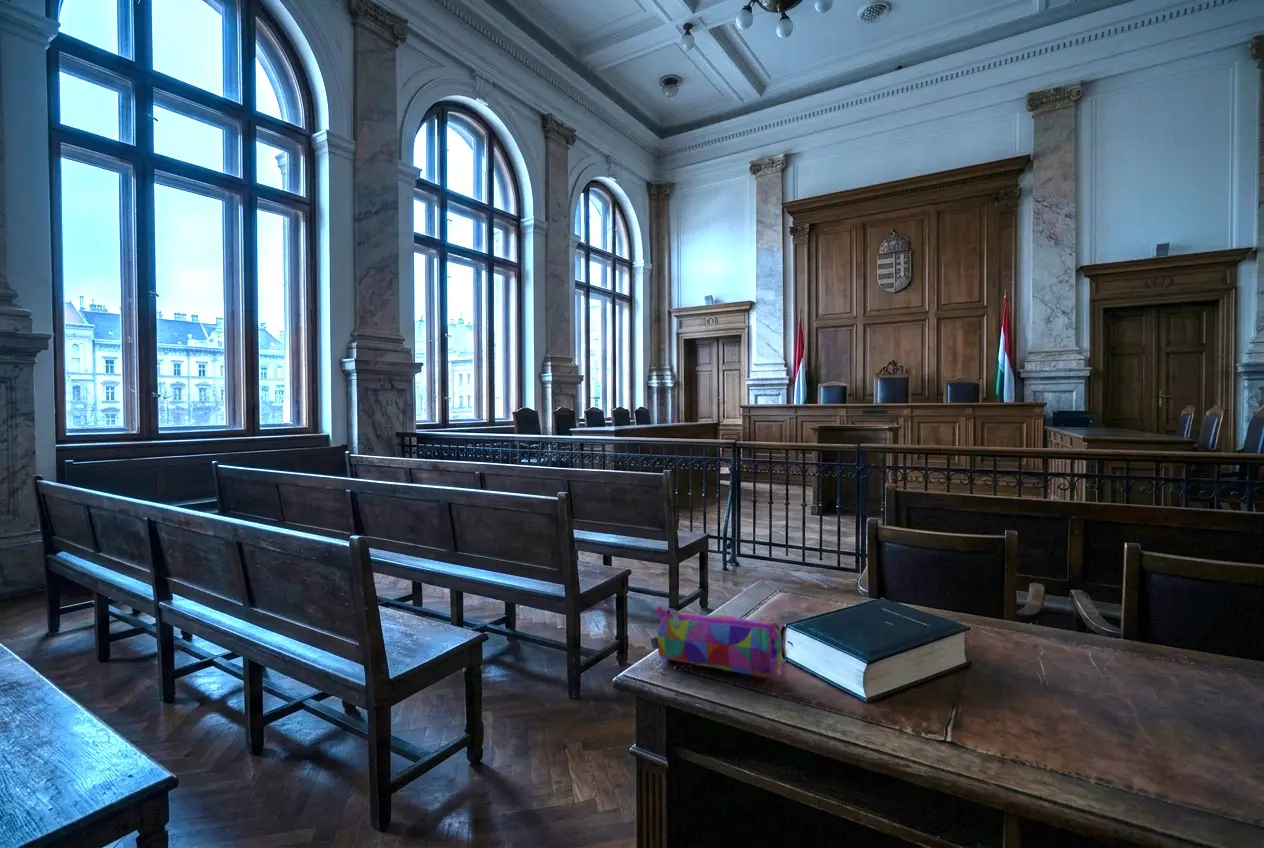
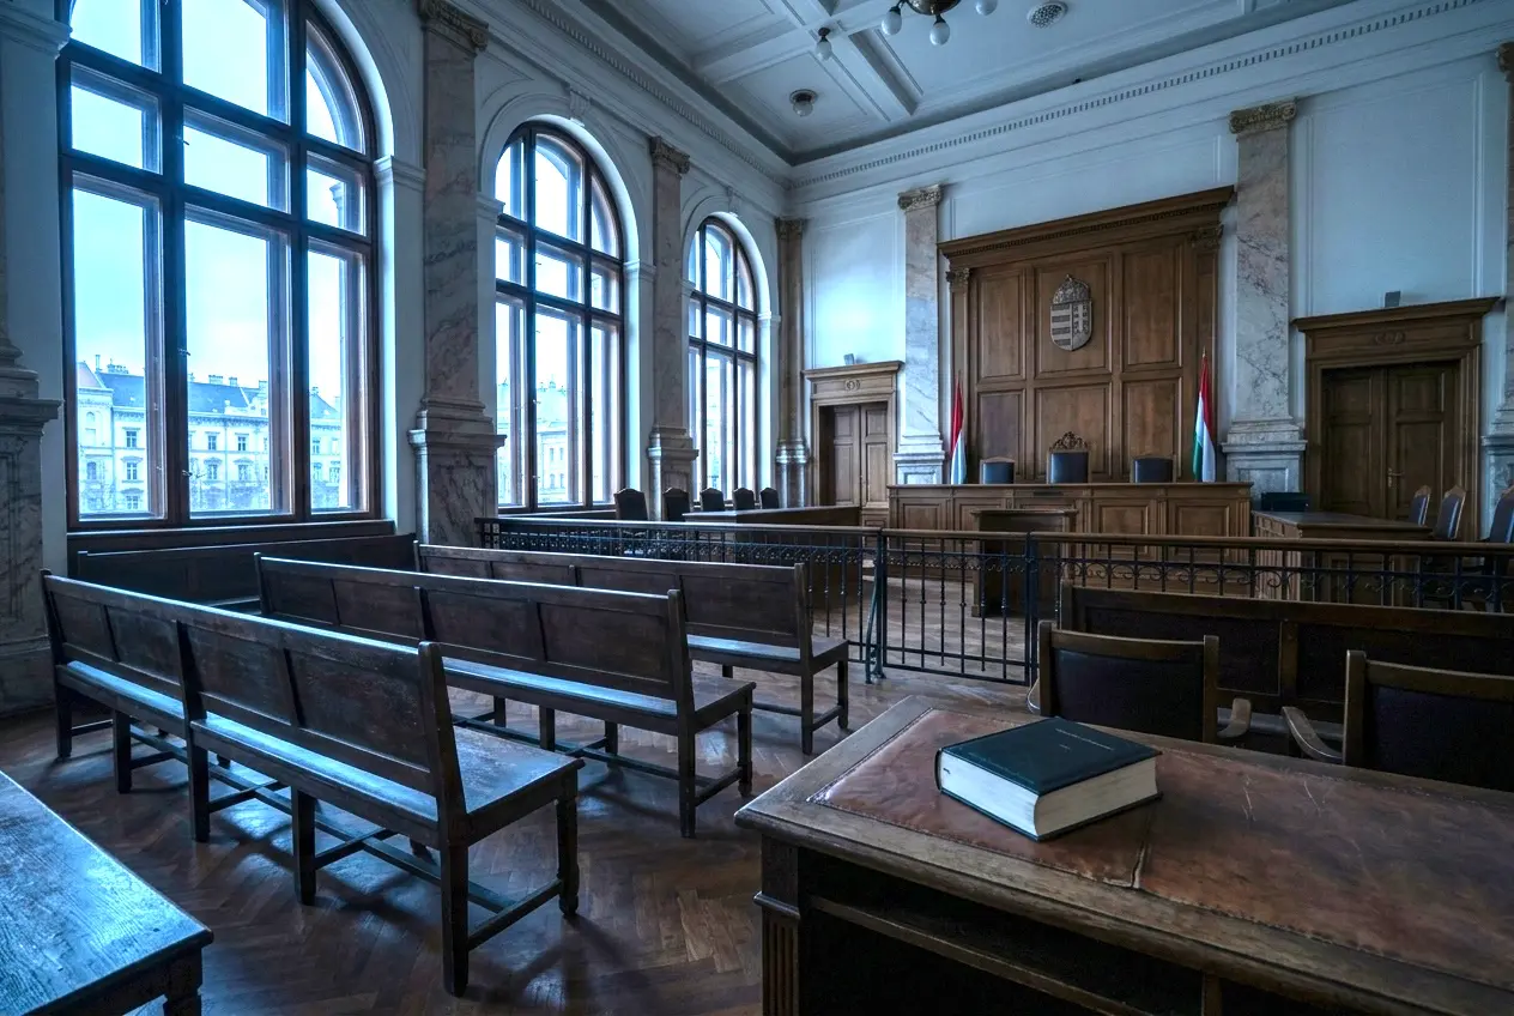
- pencil case [650,605,784,678]
